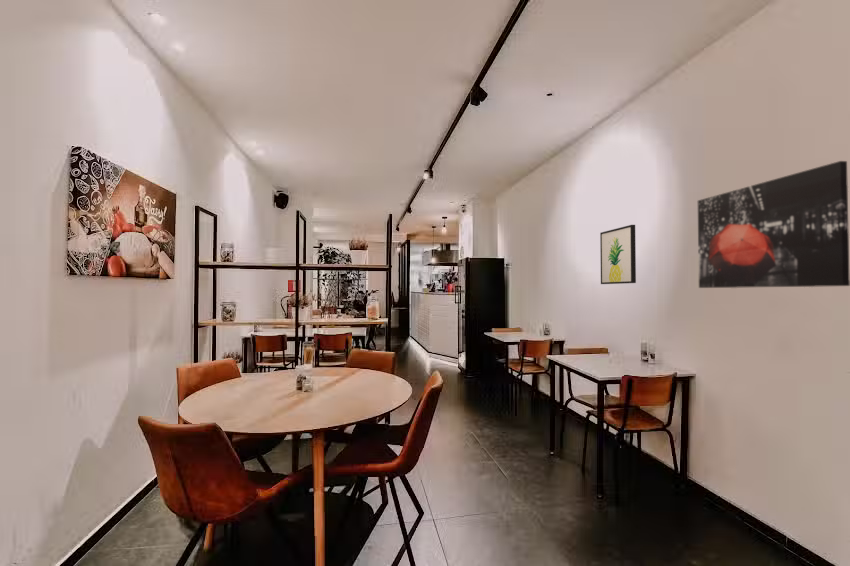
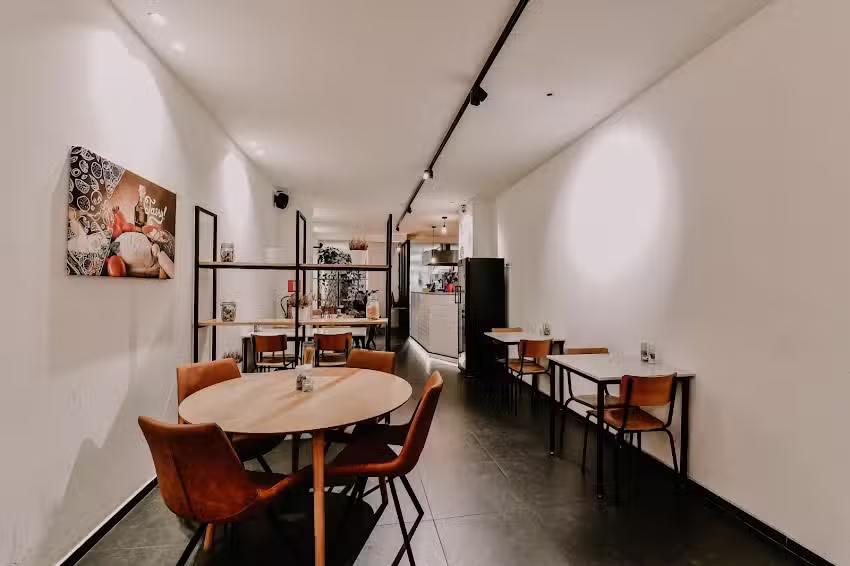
- wall art [697,160,850,289]
- wall art [599,224,637,285]
